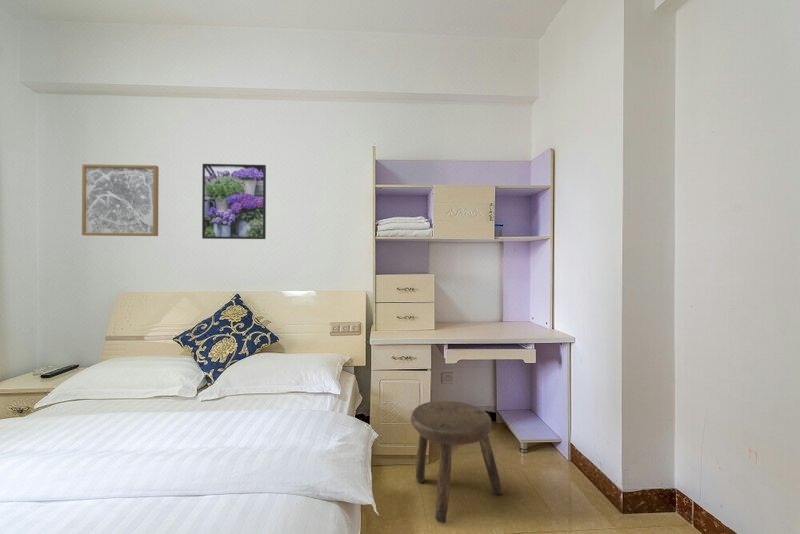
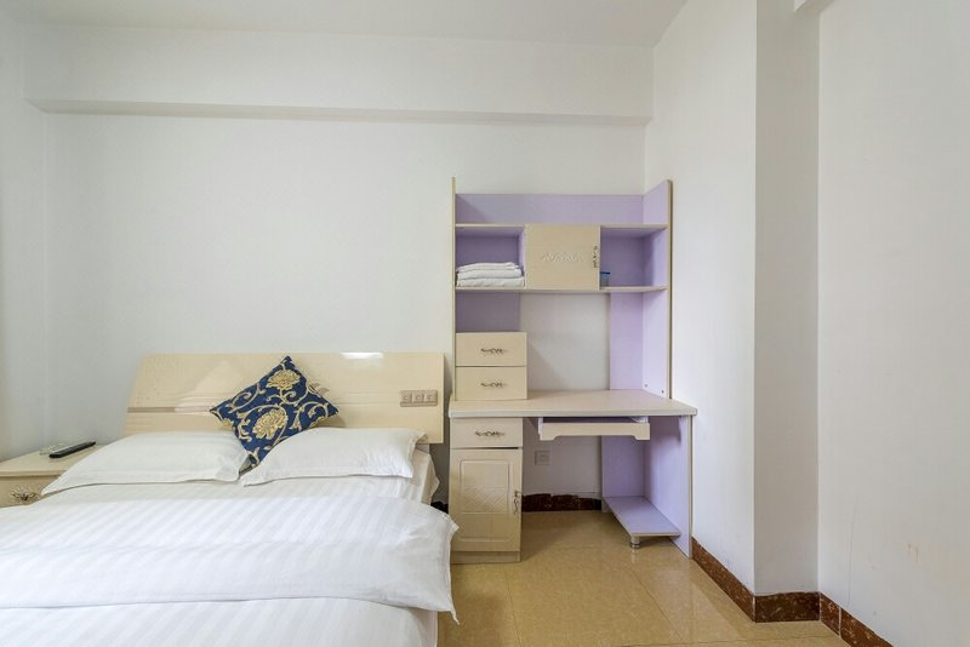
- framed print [201,163,267,240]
- wall art [81,163,160,237]
- stool [410,400,503,524]
